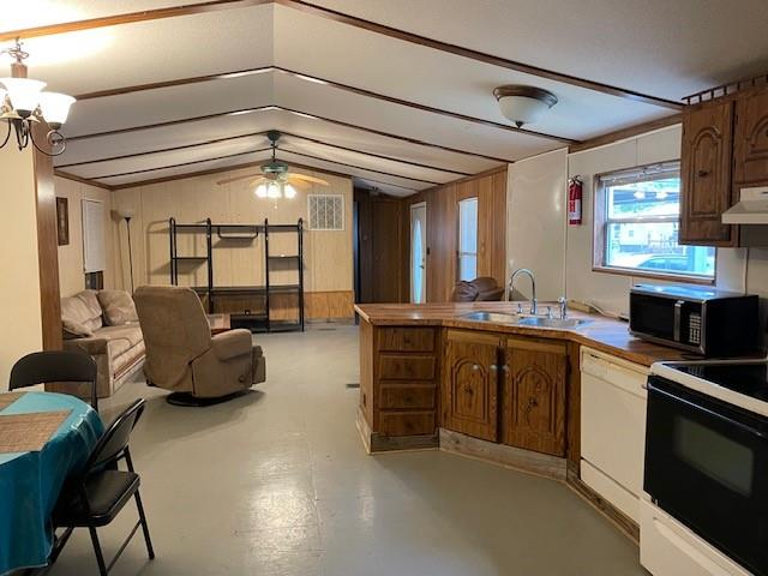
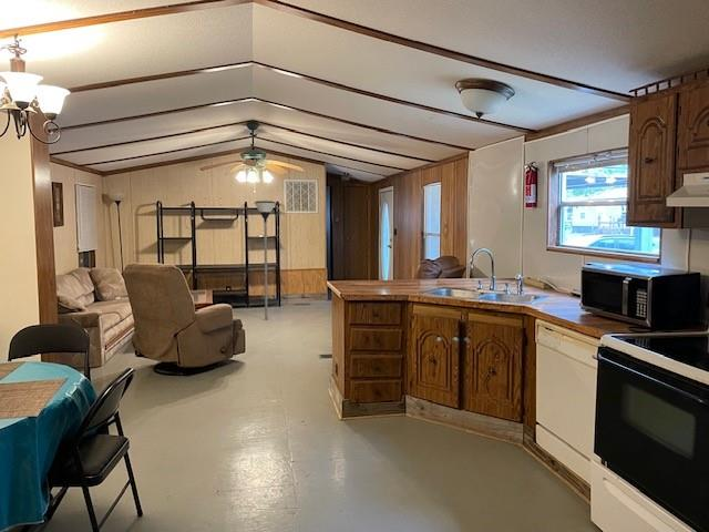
+ floor lamp [254,200,277,320]
